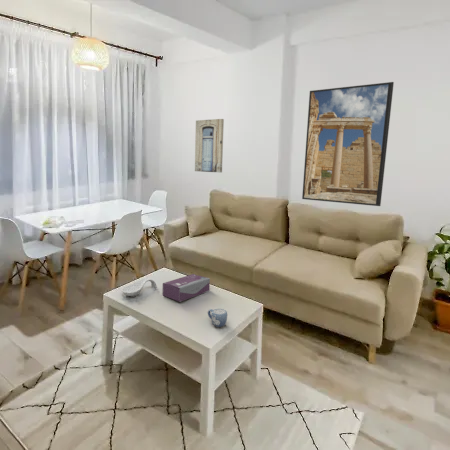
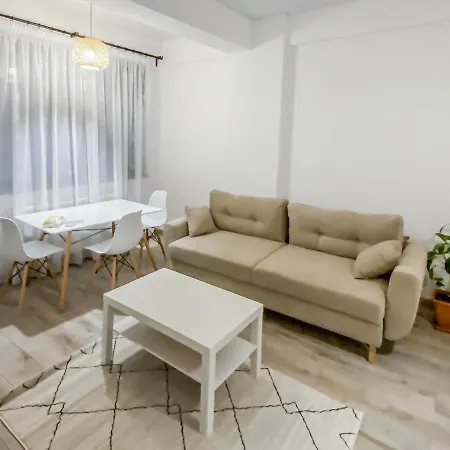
- mug [207,308,228,328]
- tissue box [162,273,211,303]
- wall art [194,118,225,173]
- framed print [301,81,395,207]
- spoon rest [121,277,158,297]
